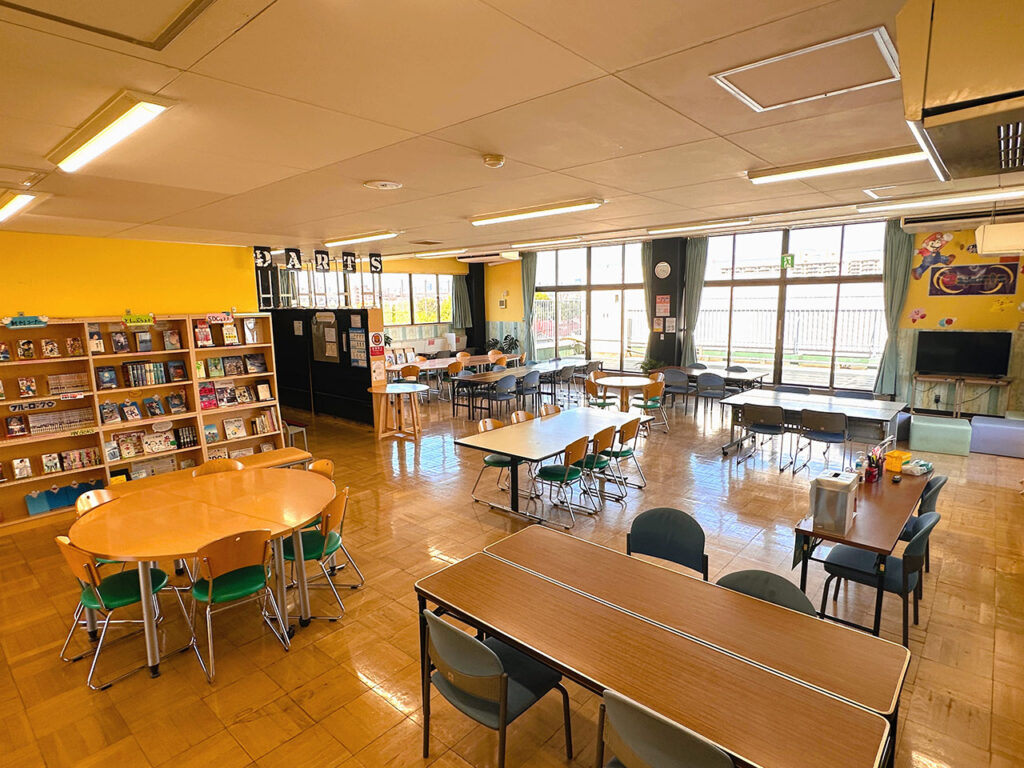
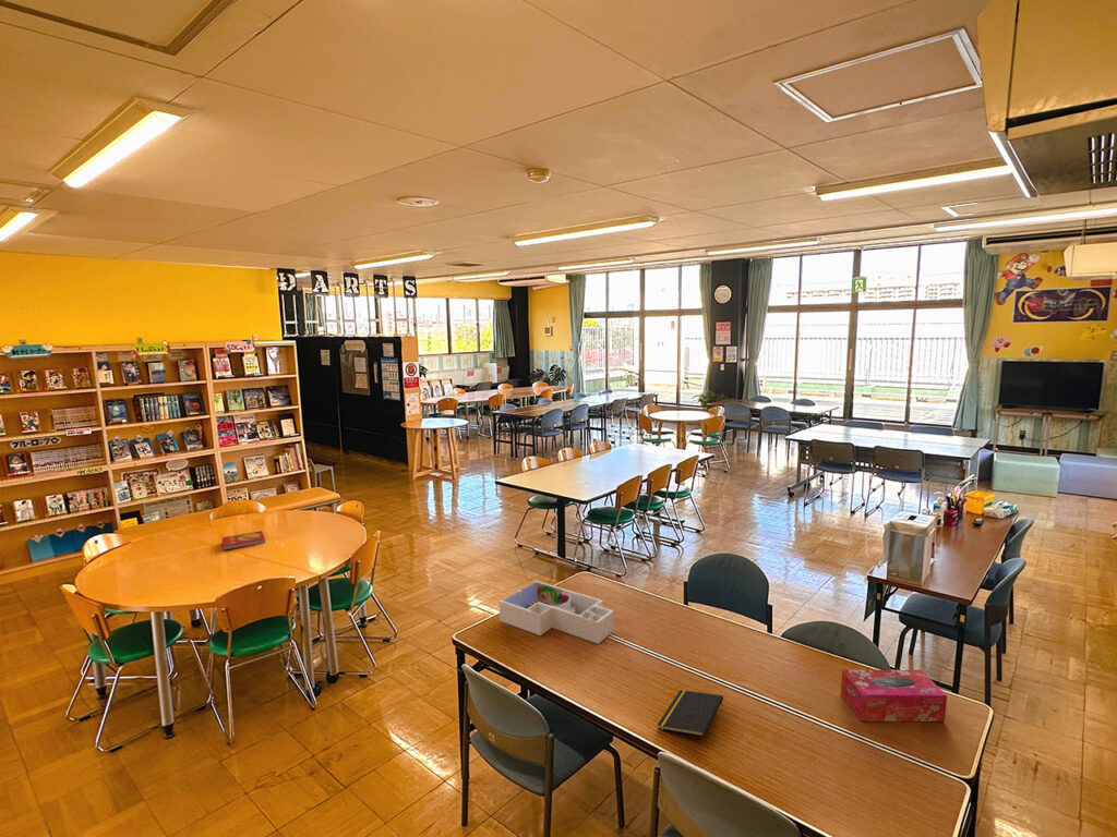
+ desk organizer [497,580,614,645]
+ book [220,530,266,551]
+ notepad [657,689,724,738]
+ tissue box [840,669,948,723]
